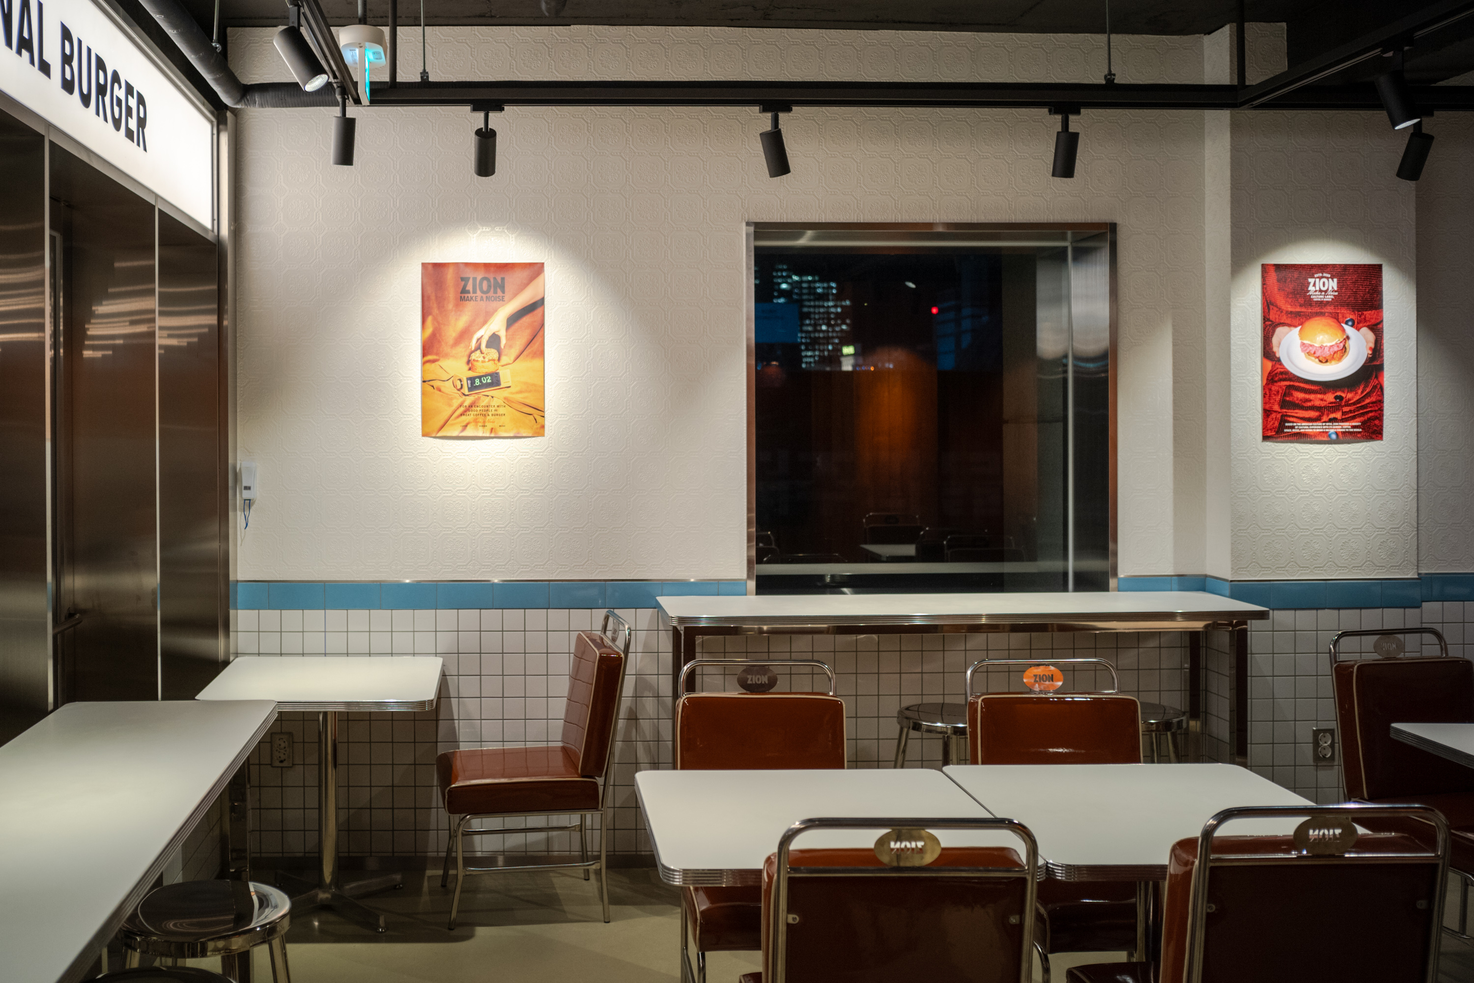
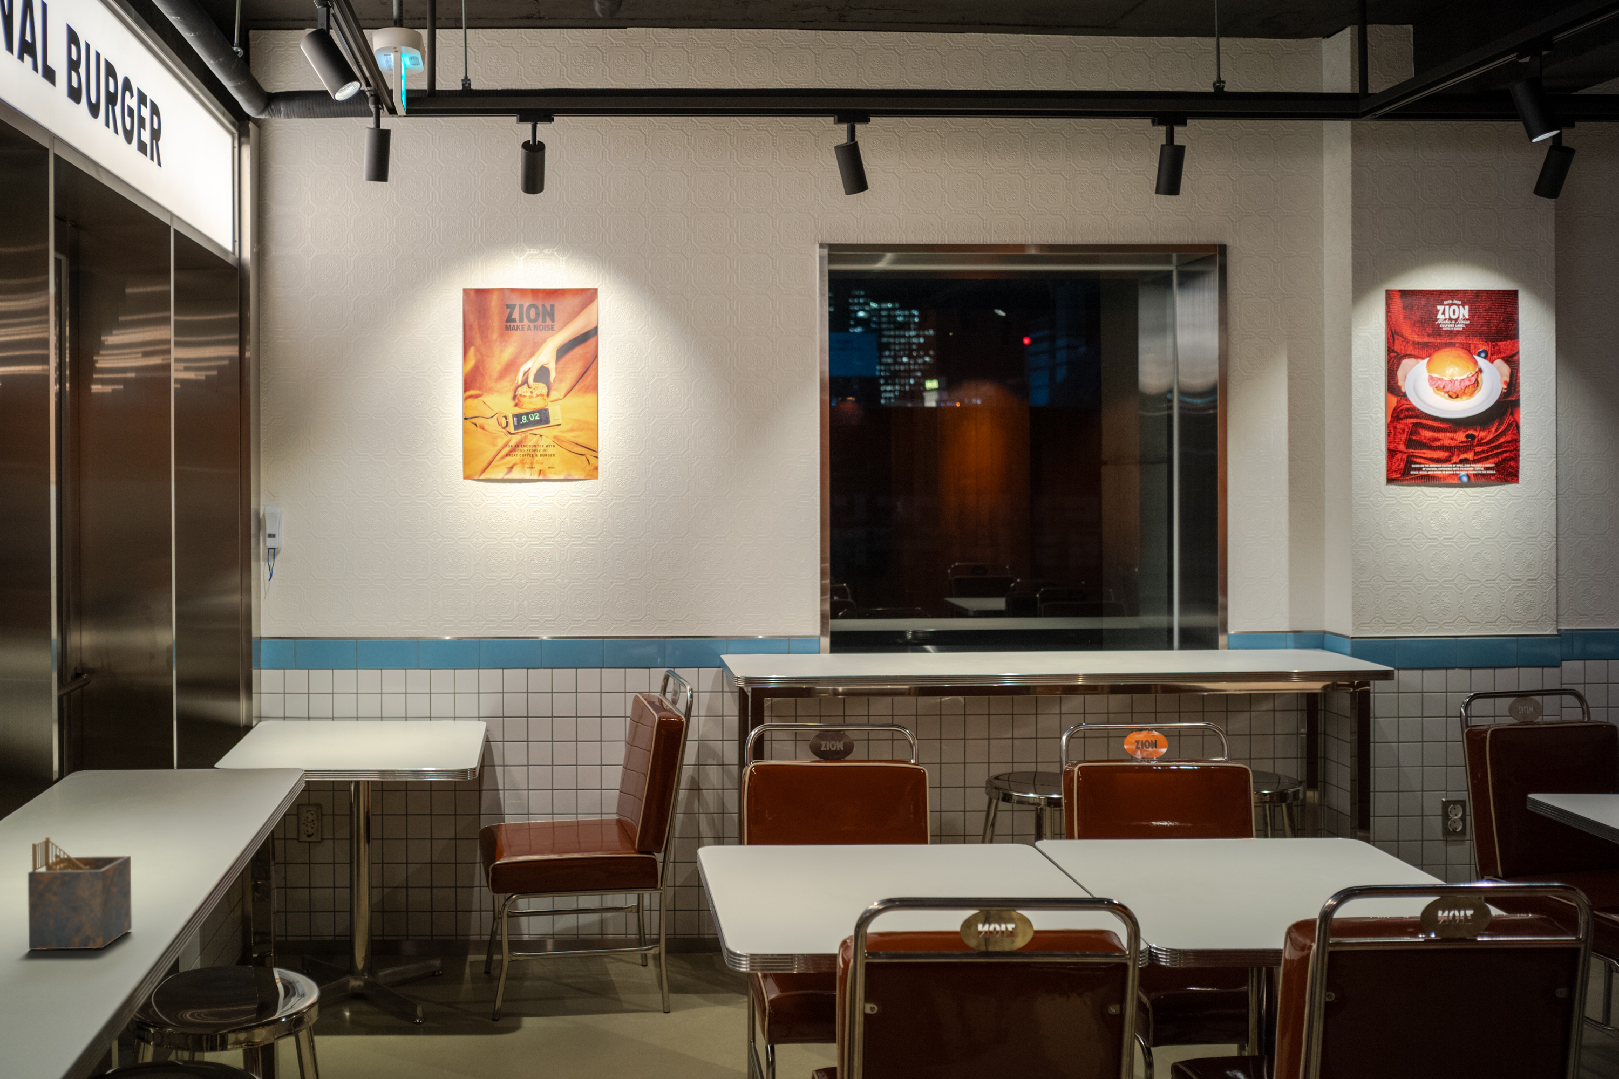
+ napkin holder [28,837,133,950]
